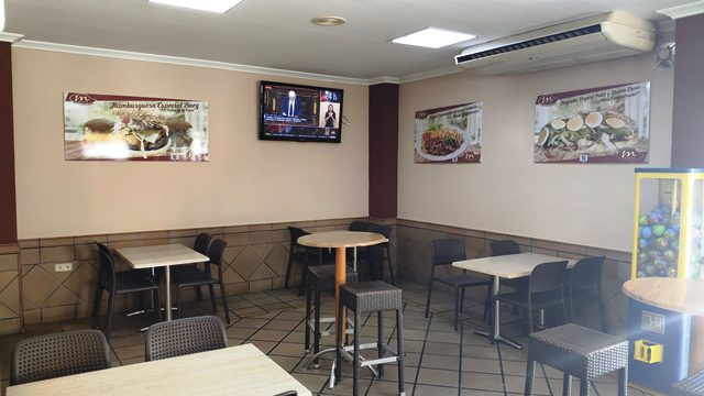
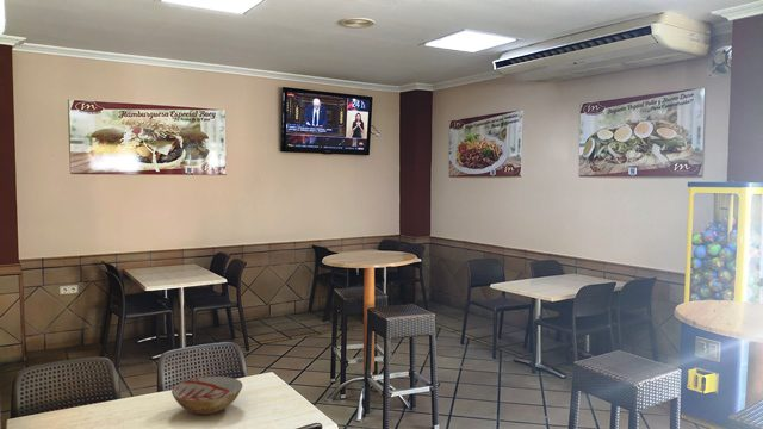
+ bowl [170,375,243,416]
